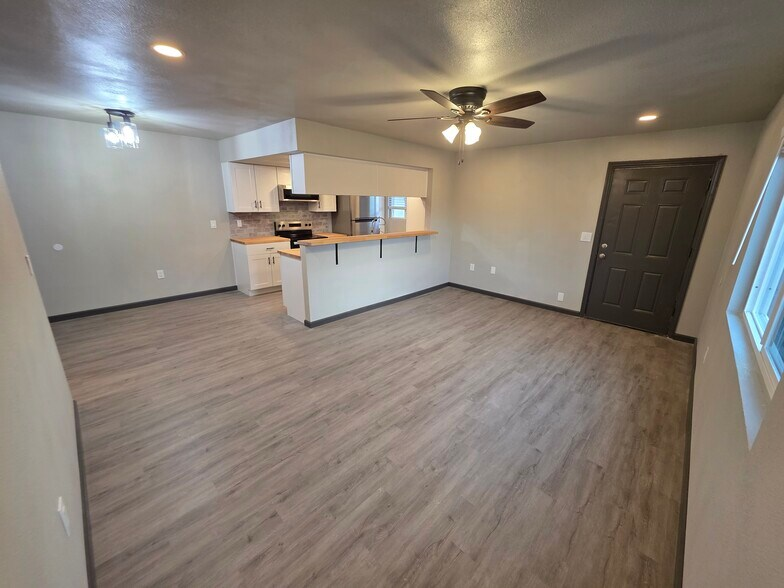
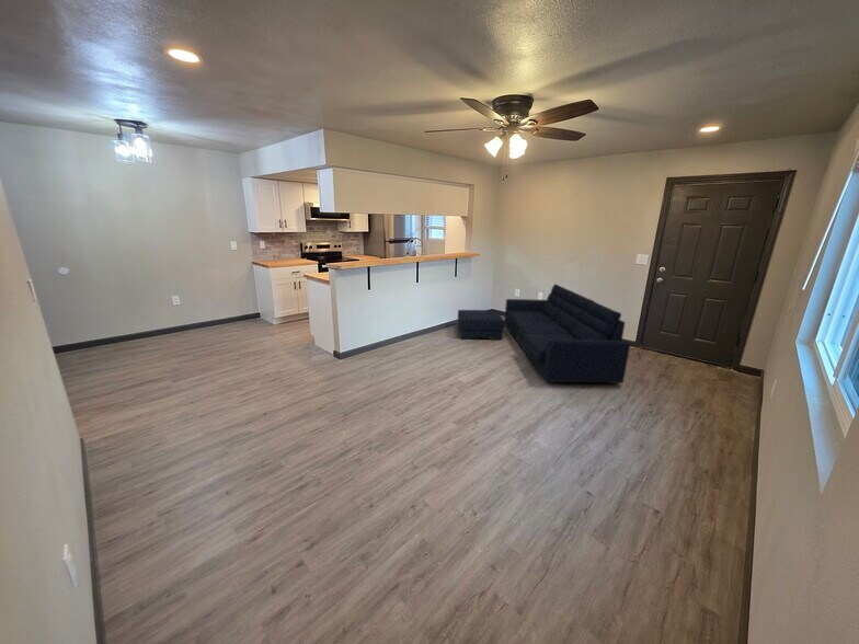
+ sofa [457,283,631,384]
